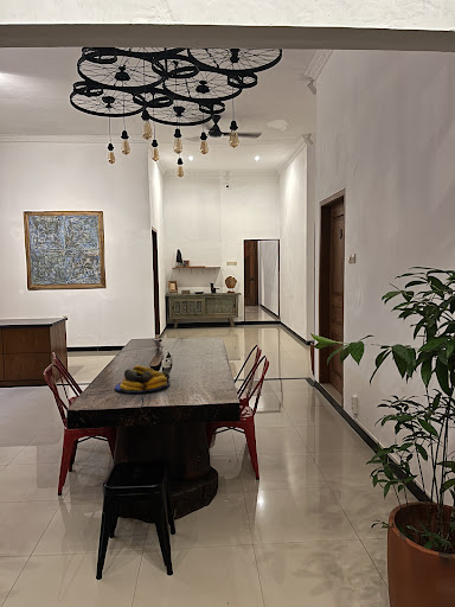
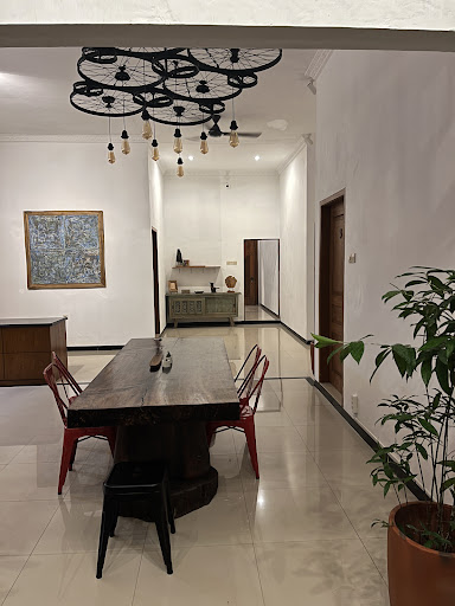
- fruit bowl [114,365,172,394]
